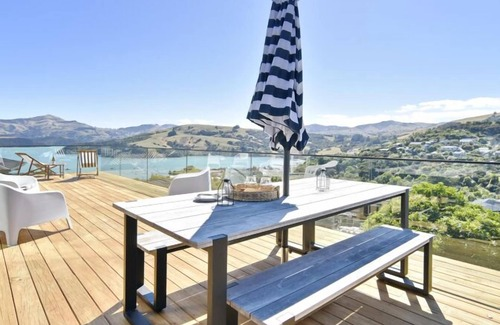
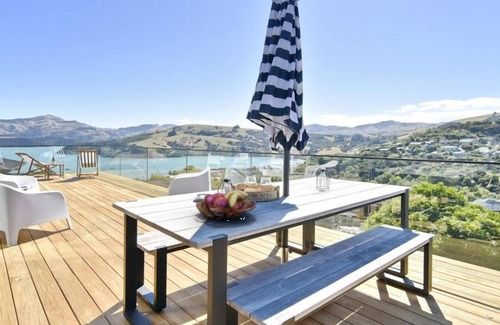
+ fruit basket [195,190,257,221]
